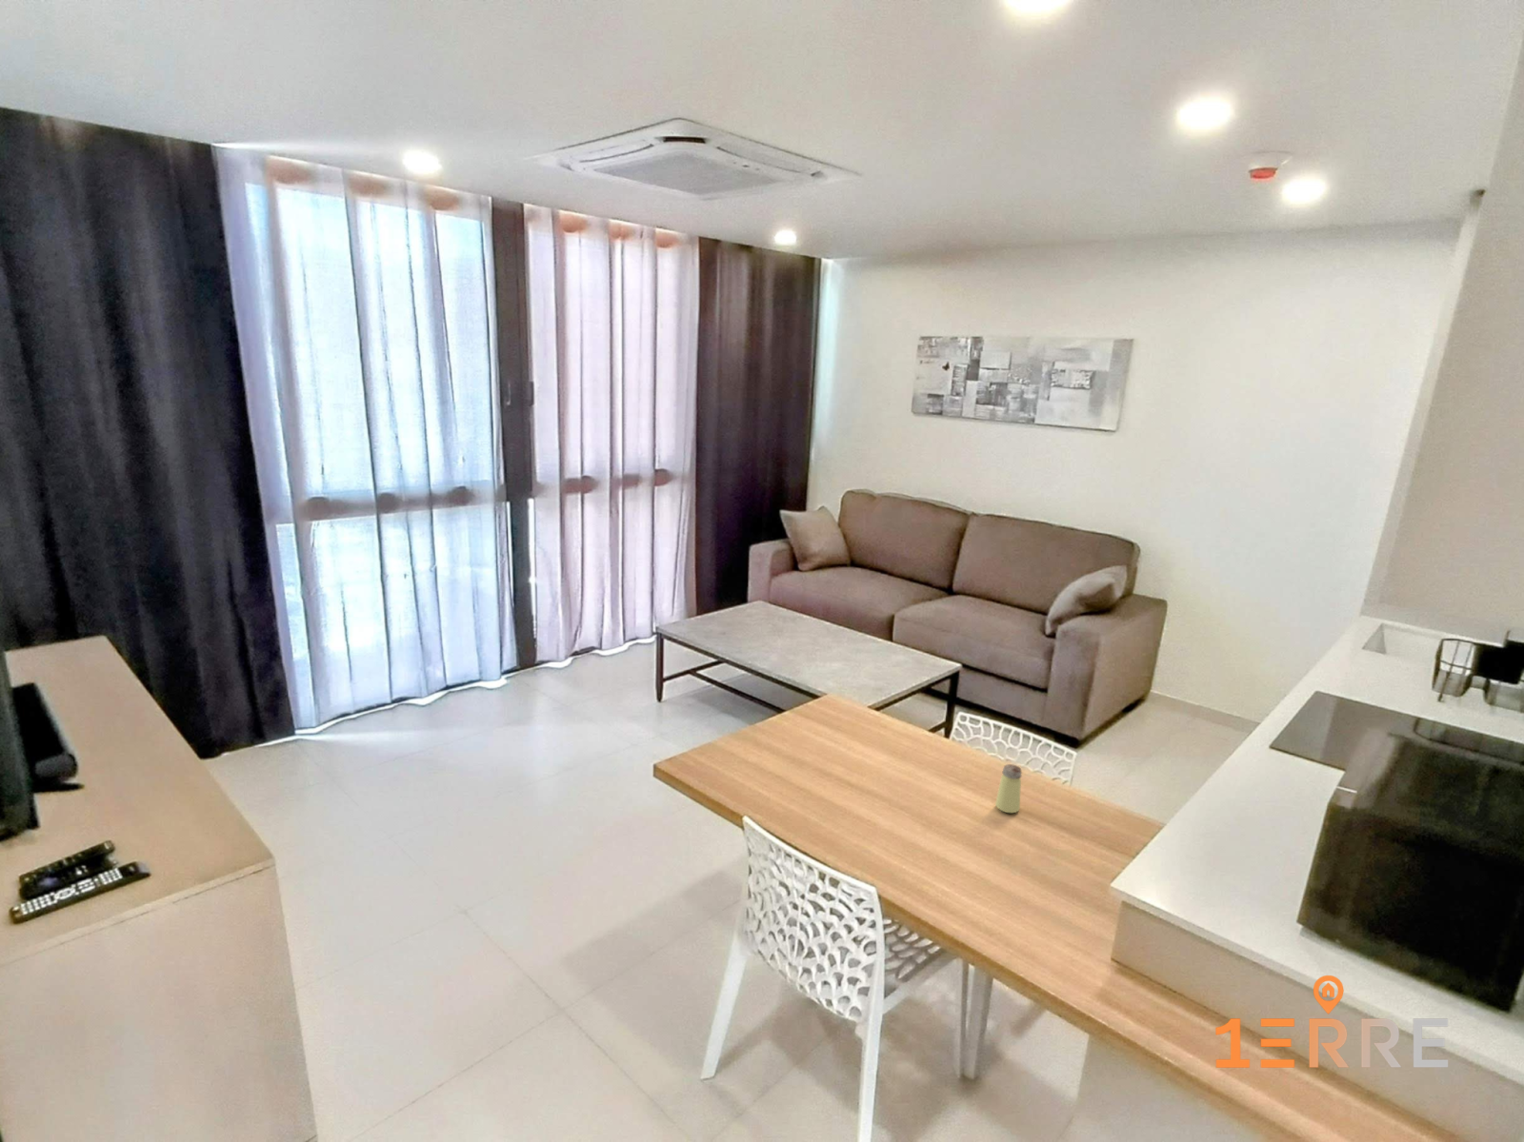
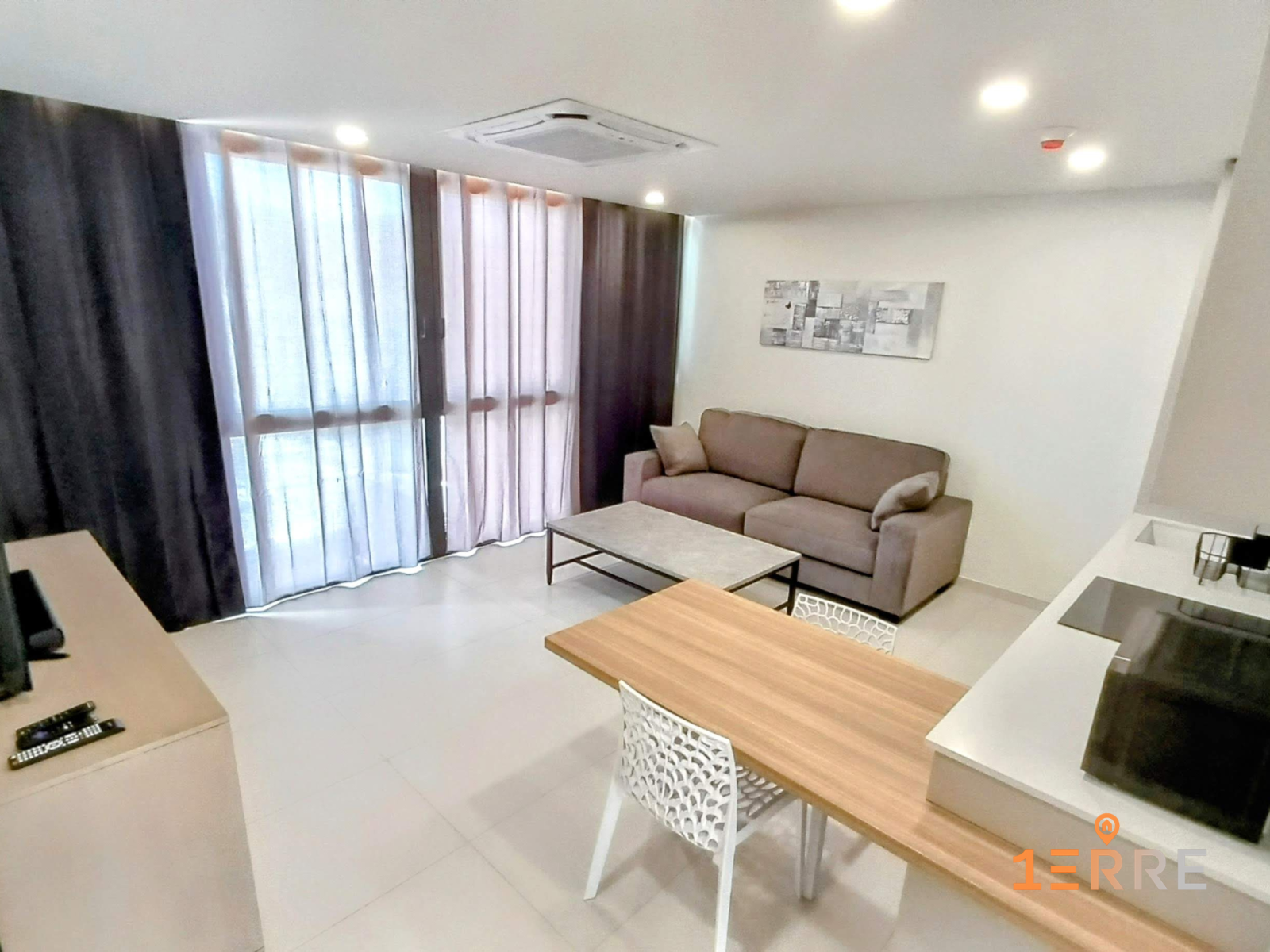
- saltshaker [995,763,1022,813]
